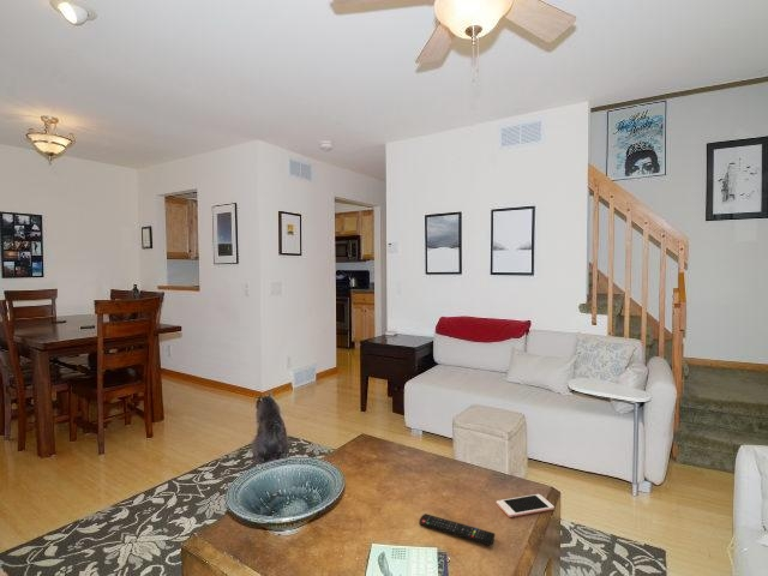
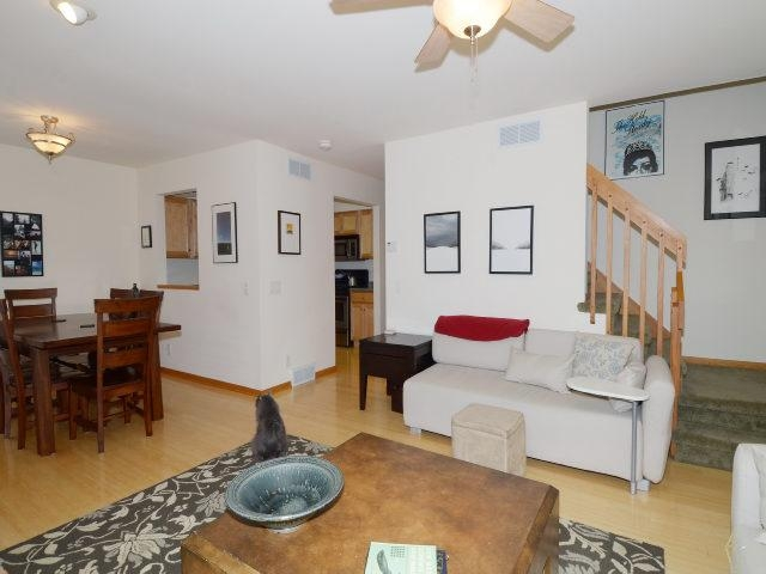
- cell phone [496,493,556,518]
- remote control [419,512,496,546]
